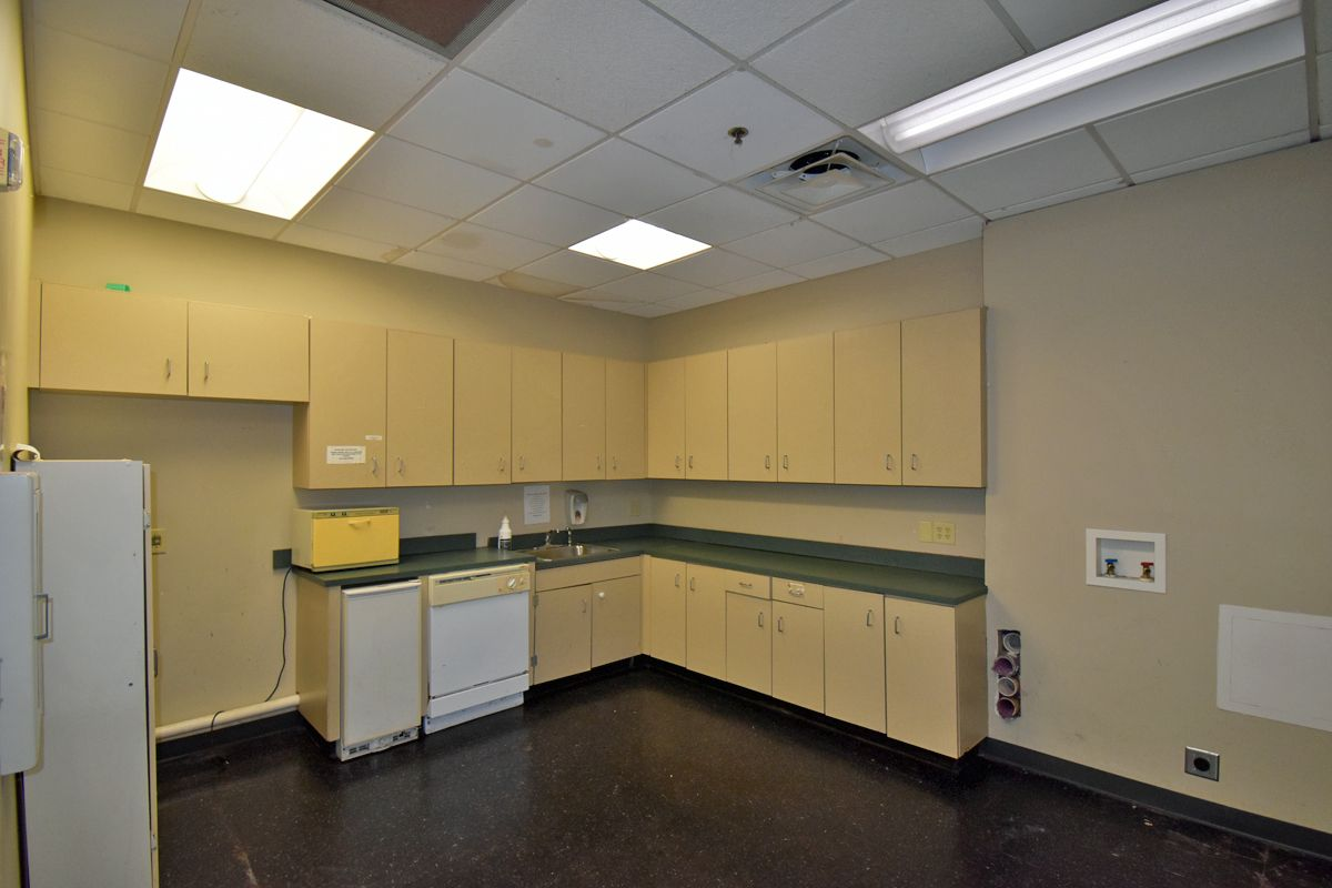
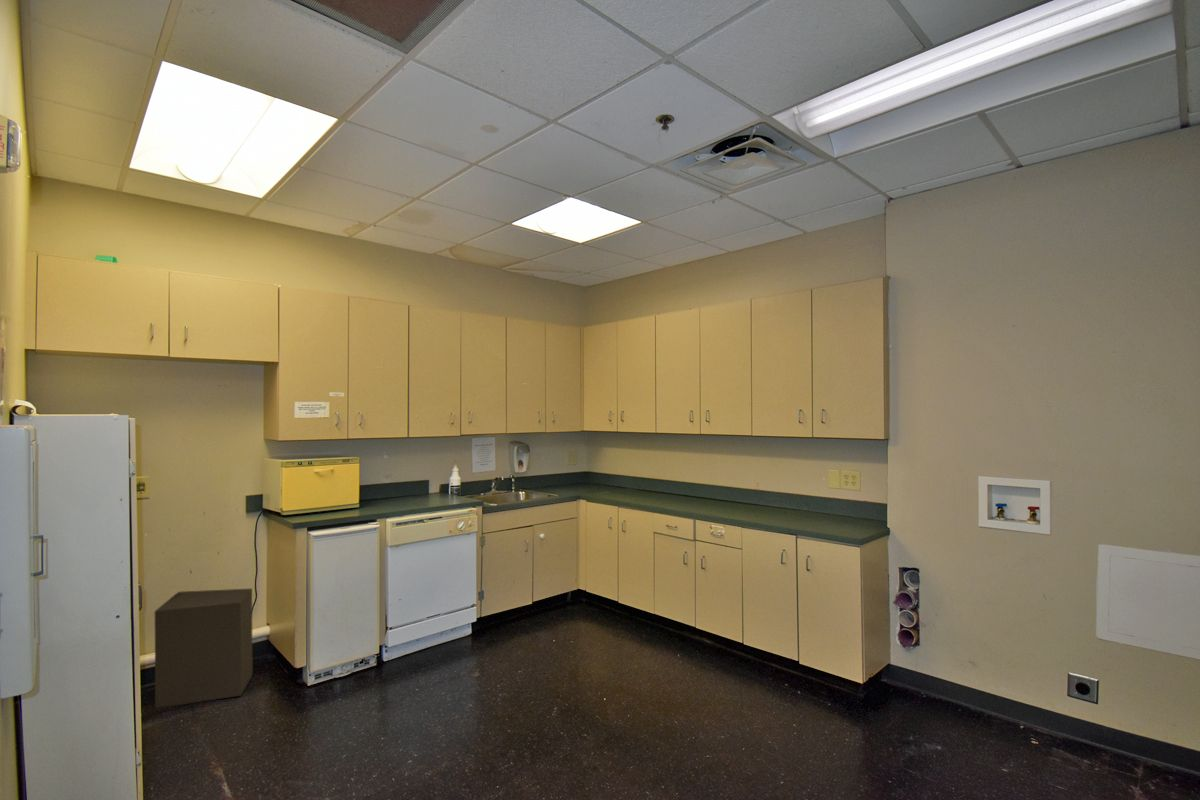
+ cardboard box [154,587,254,709]
